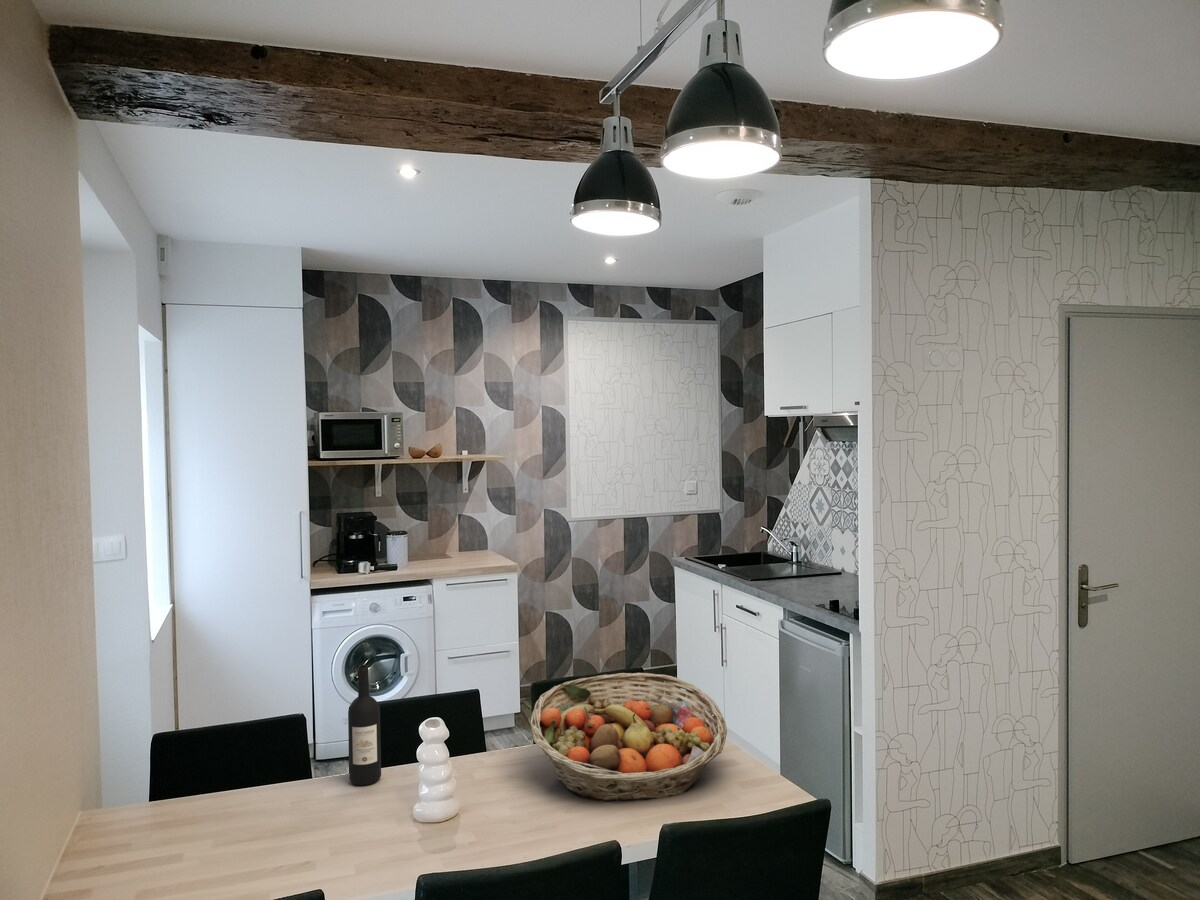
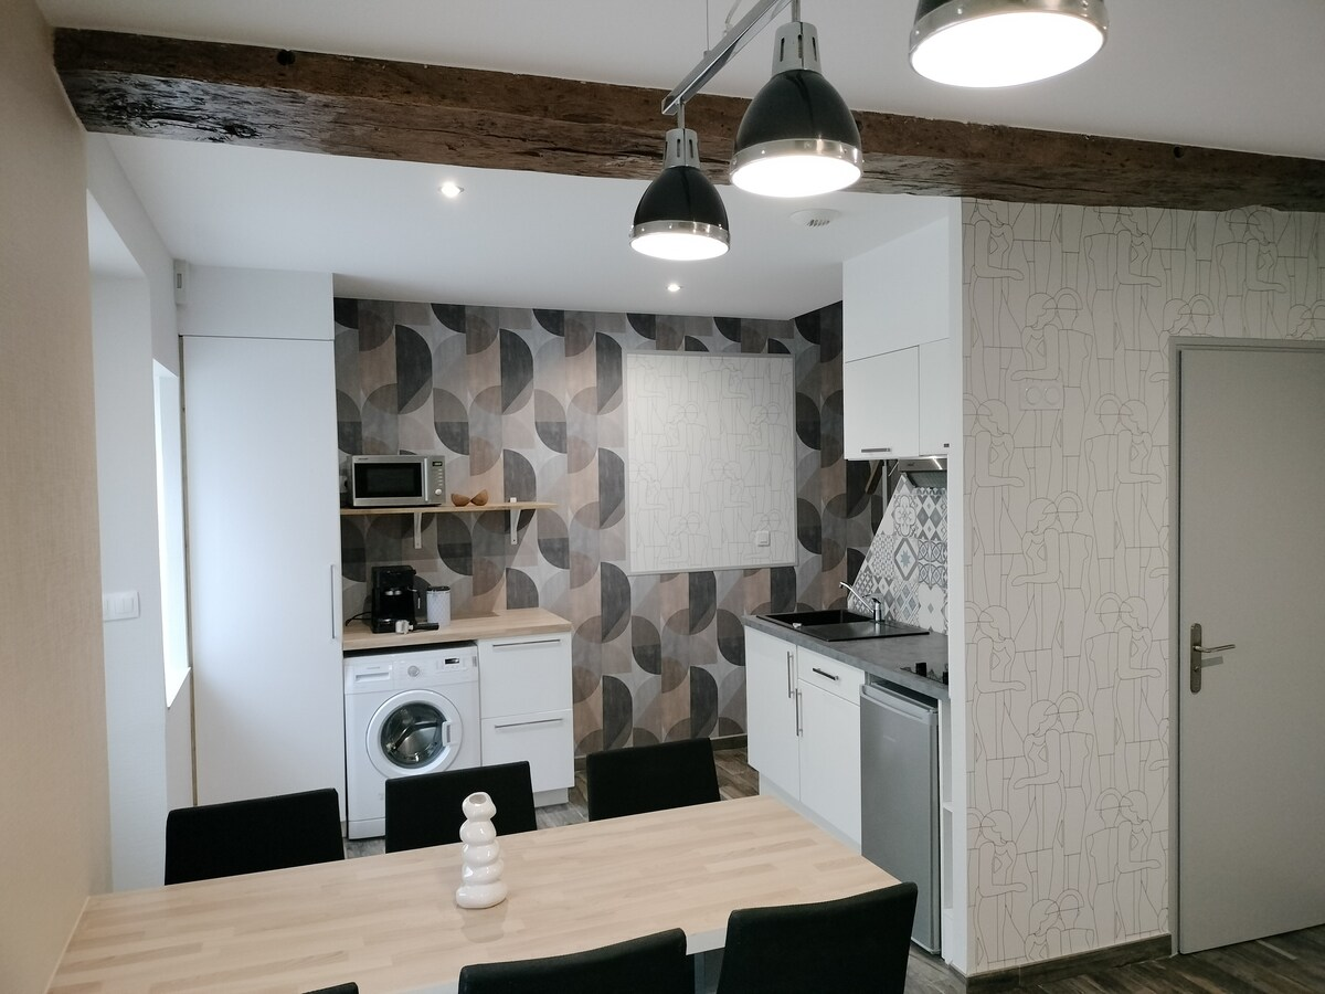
- wine bottle [347,664,382,787]
- fruit basket [530,672,728,803]
